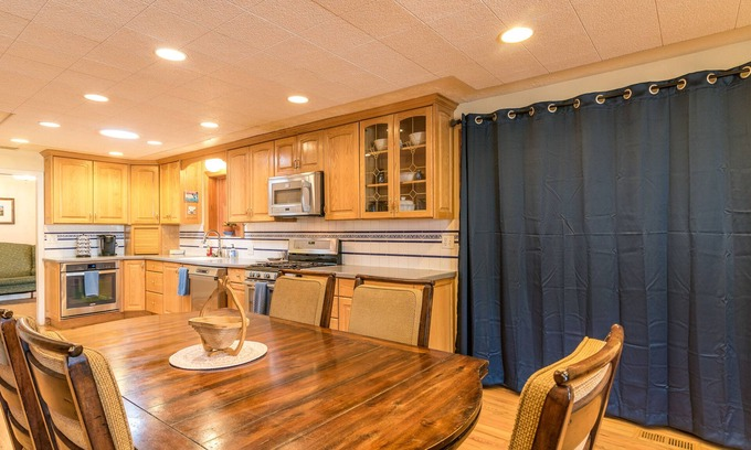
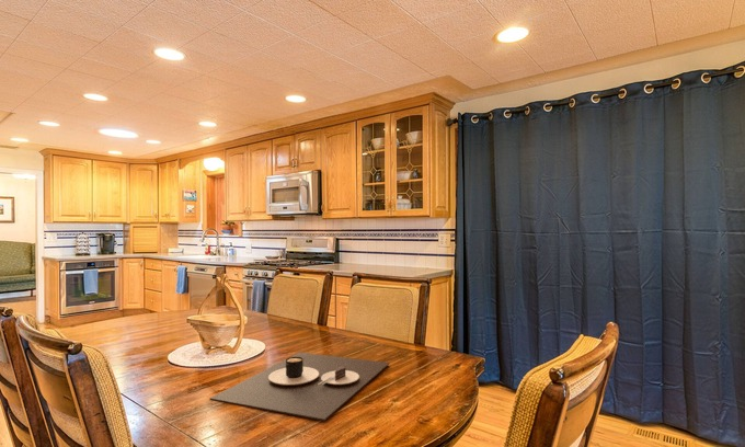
+ place mat [209,352,390,422]
